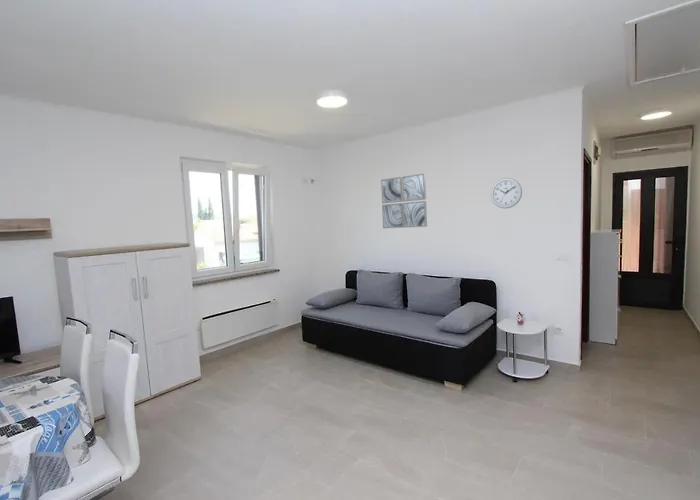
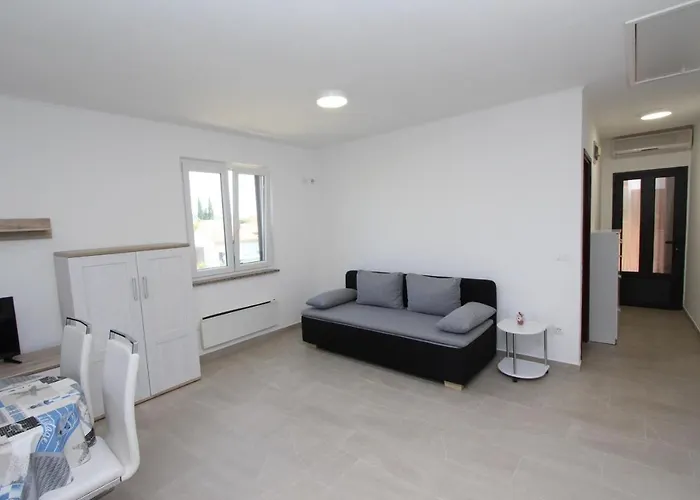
- wall clock [490,177,523,209]
- wall art [380,173,428,229]
